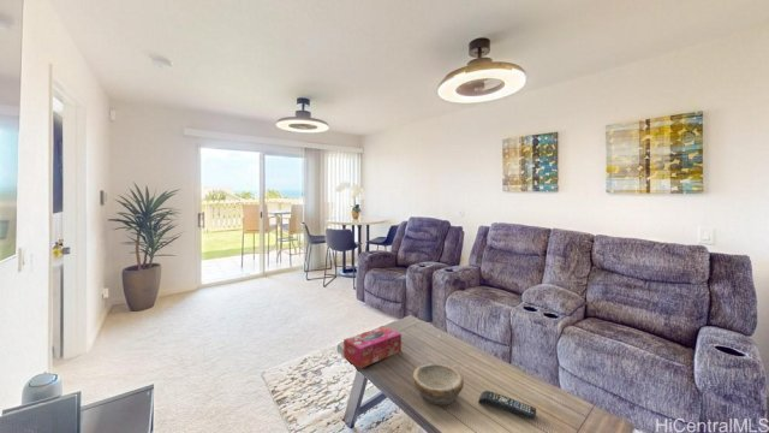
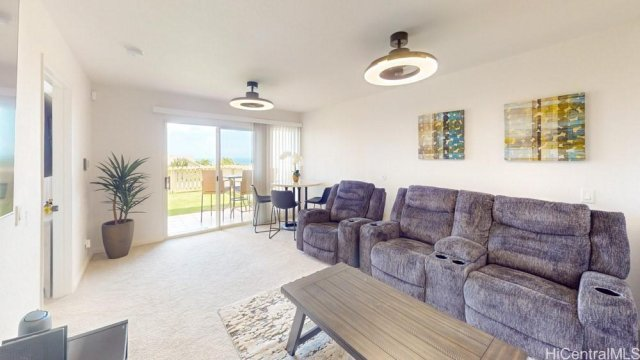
- bowl [412,362,465,405]
- tissue box [342,325,403,369]
- remote control [477,390,537,420]
